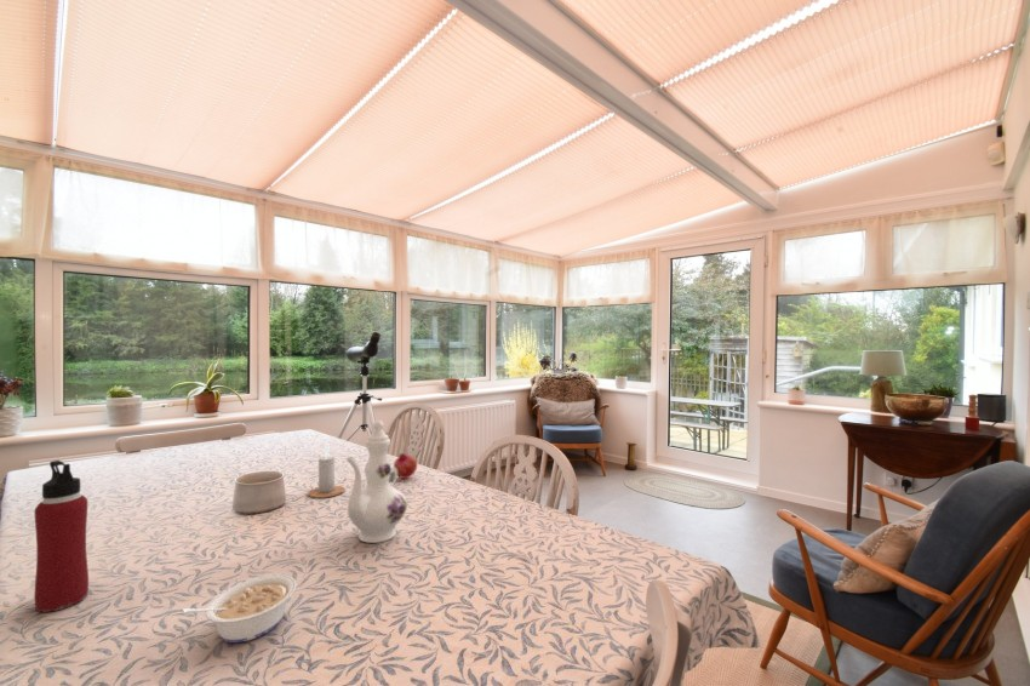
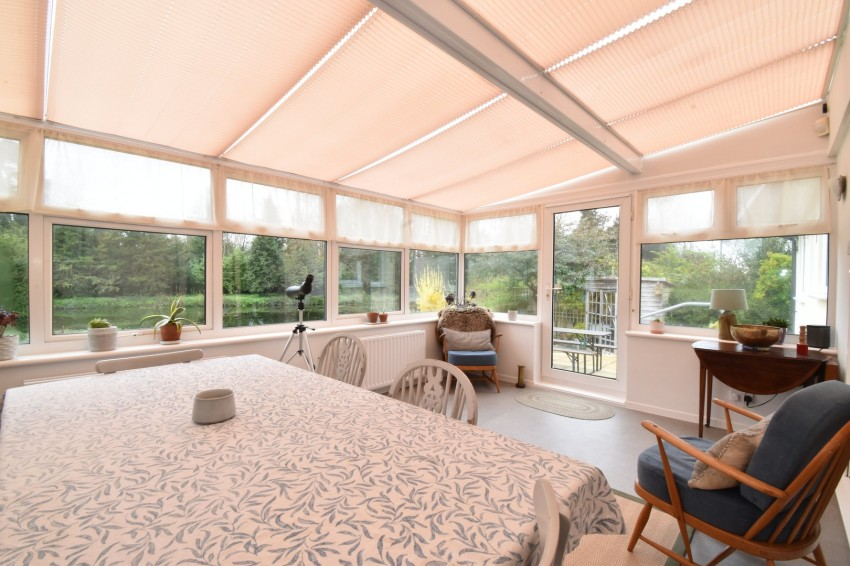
- chinaware [344,419,408,544]
- candle [307,444,345,499]
- legume [182,573,298,644]
- fruit [393,452,418,480]
- water bottle [33,459,90,613]
